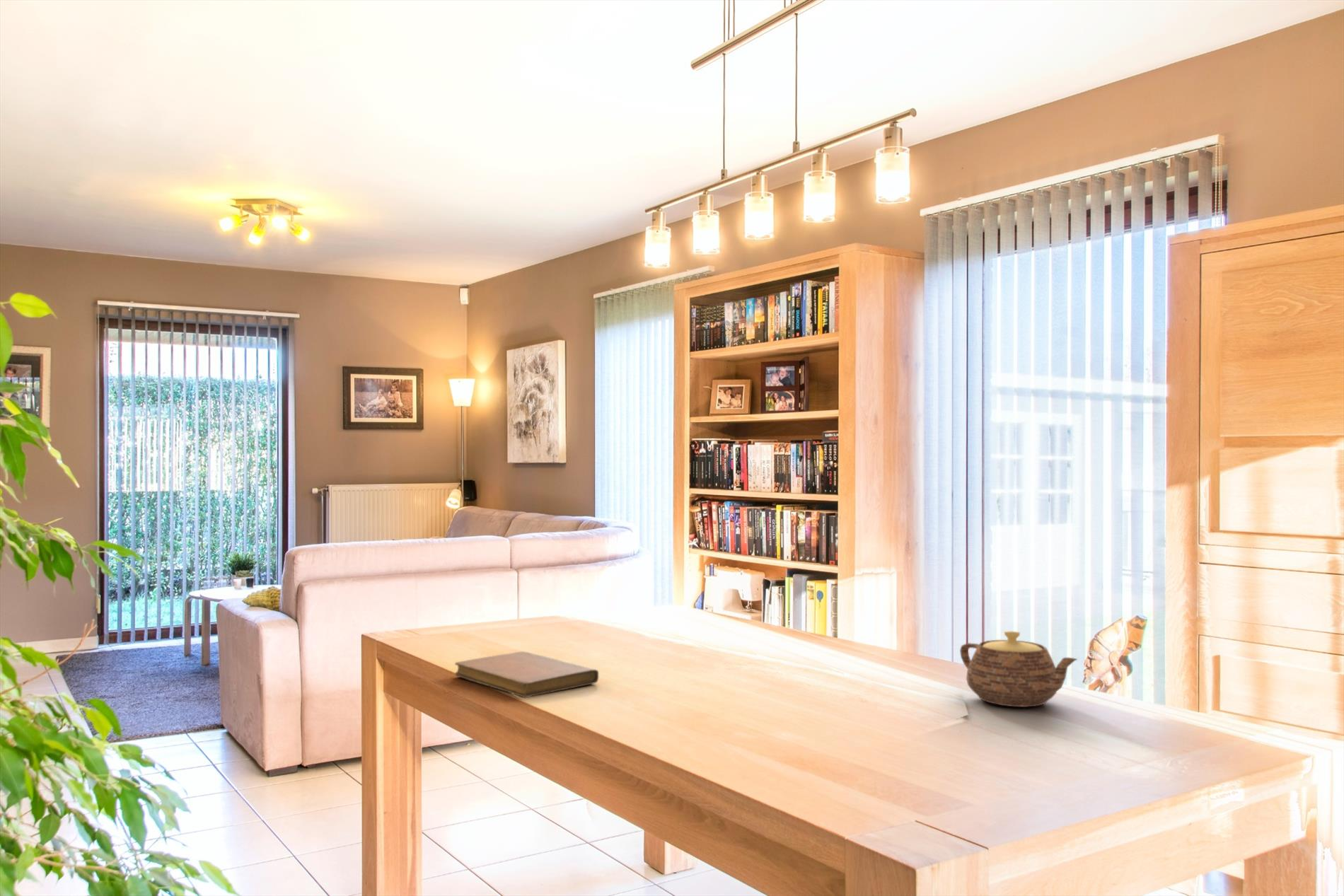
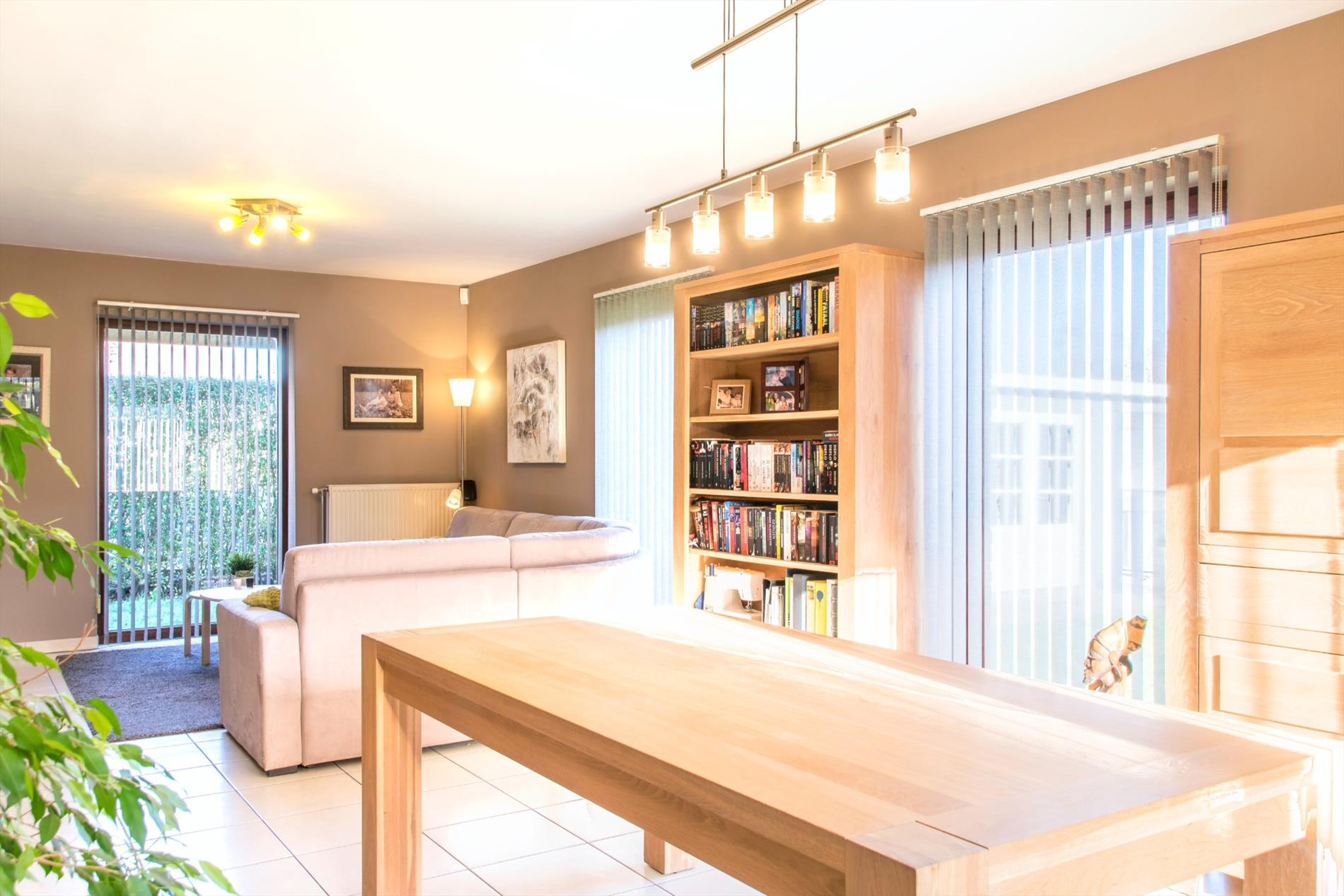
- notebook [454,651,599,698]
- teapot [959,630,1078,708]
